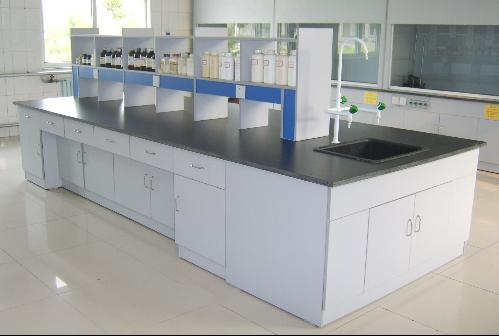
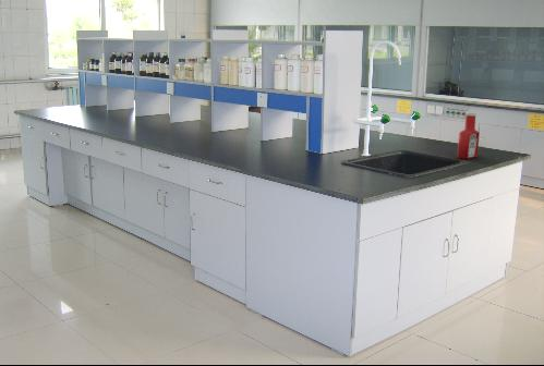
+ soap bottle [456,111,481,160]
